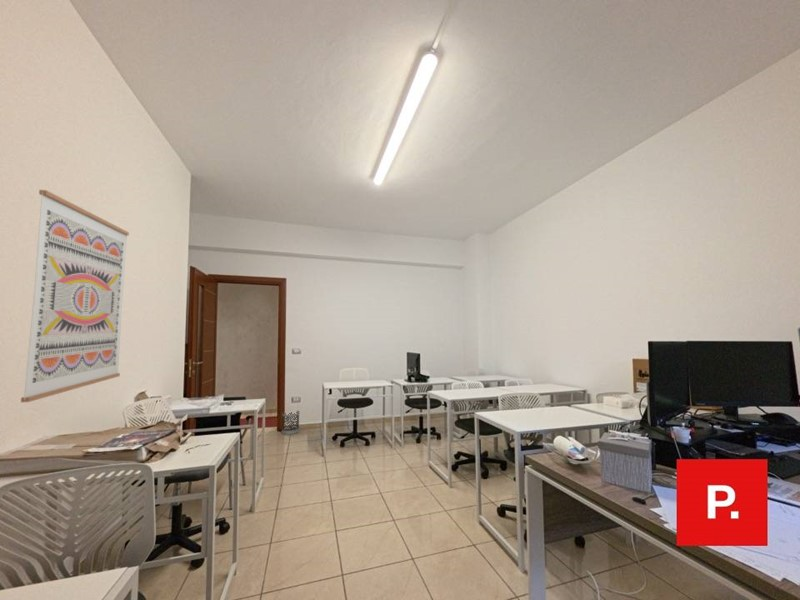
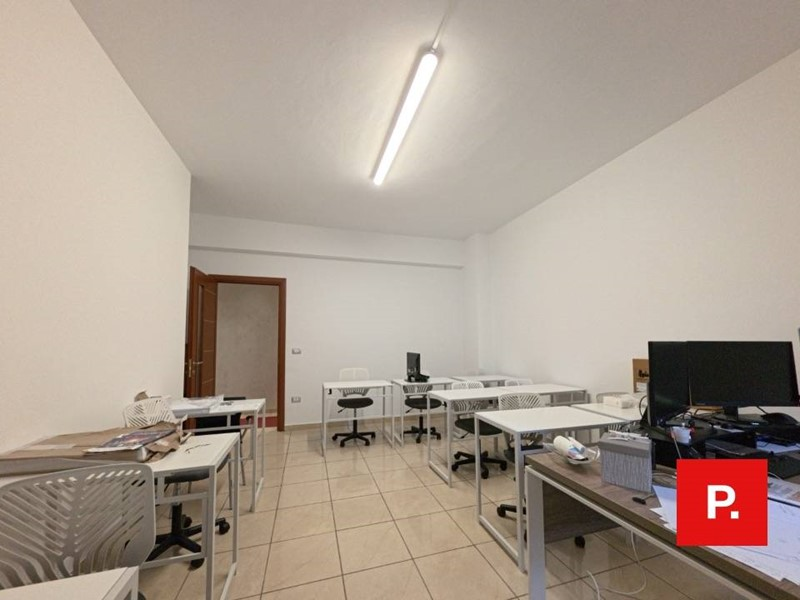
- wastebasket [281,410,300,436]
- wall art [20,189,130,403]
